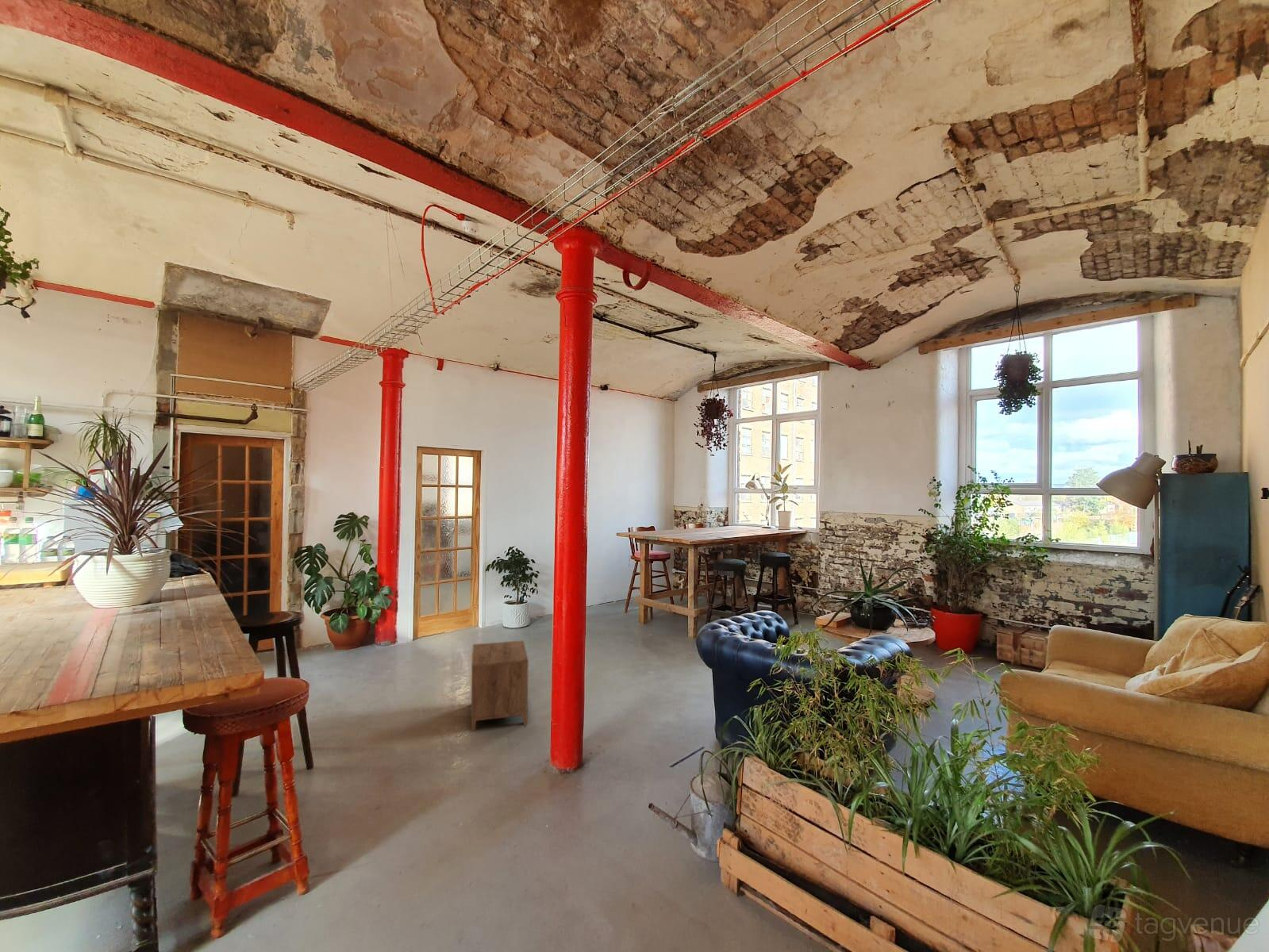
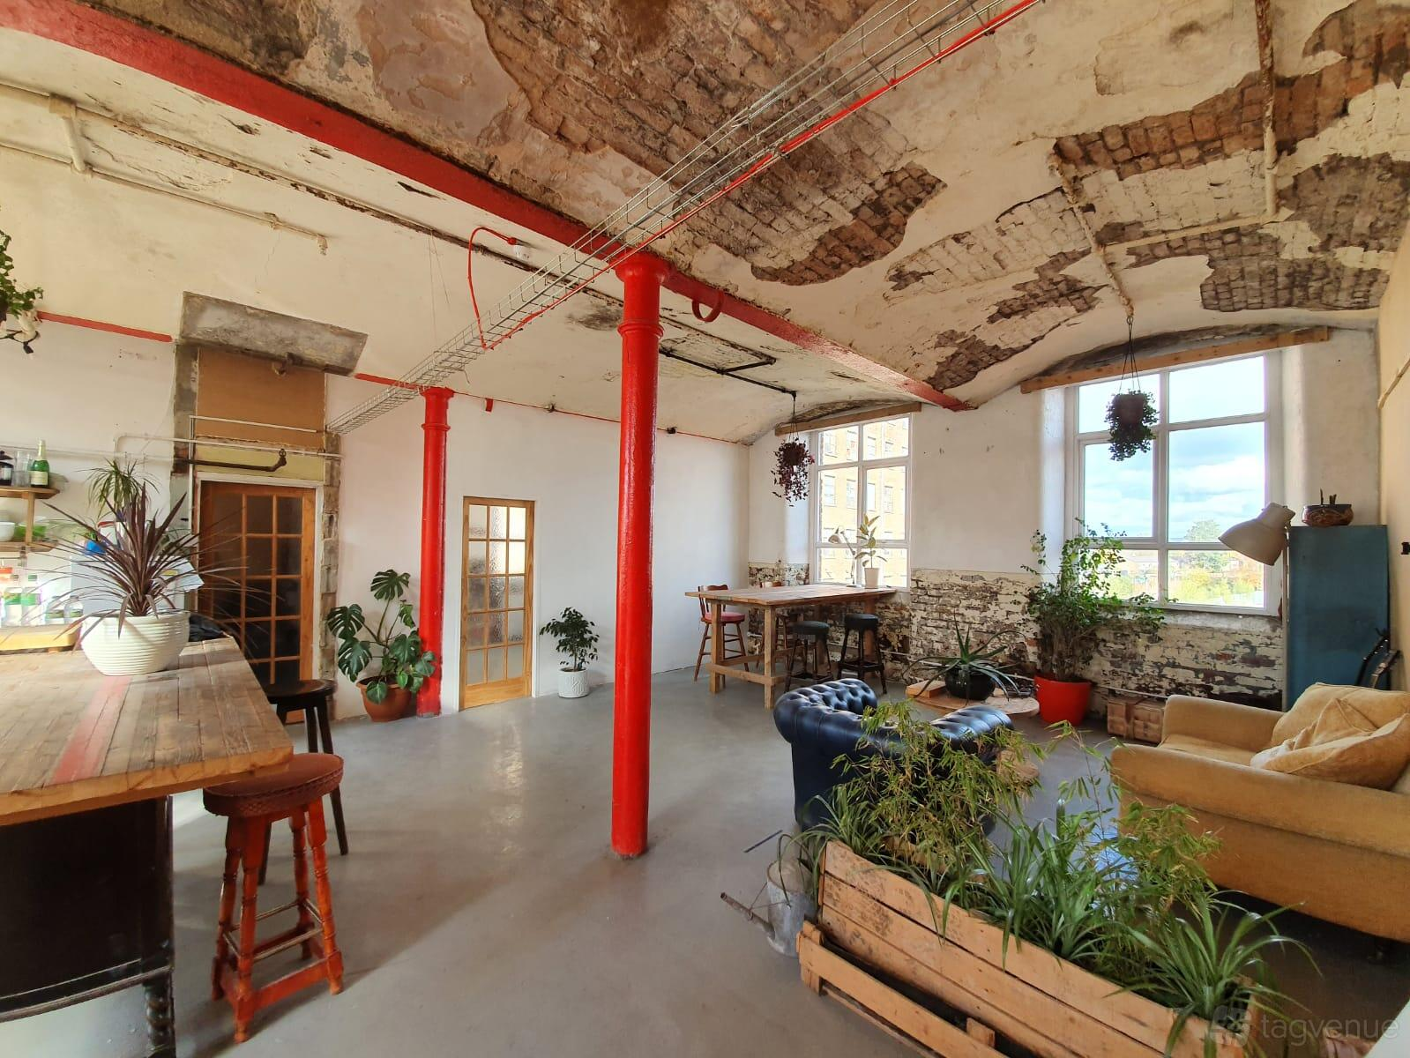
- nightstand [468,639,529,731]
